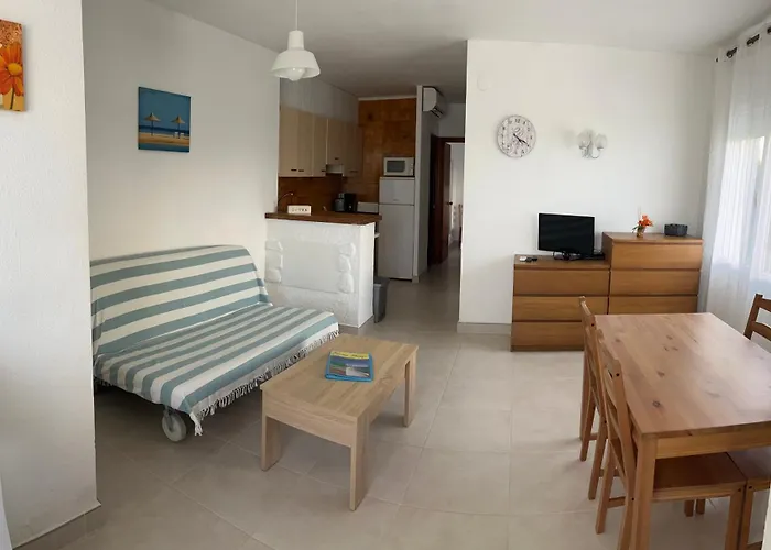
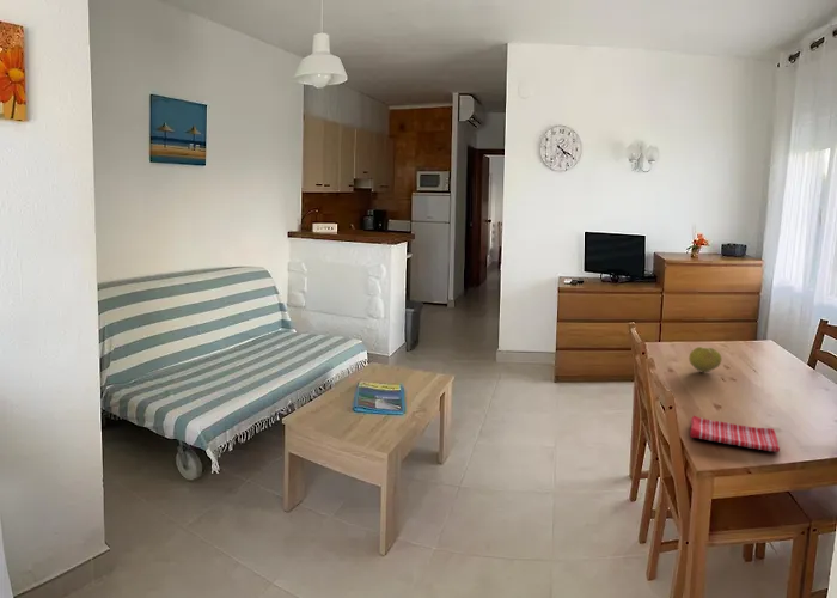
+ fruit [688,346,723,373]
+ dish towel [689,415,781,453]
